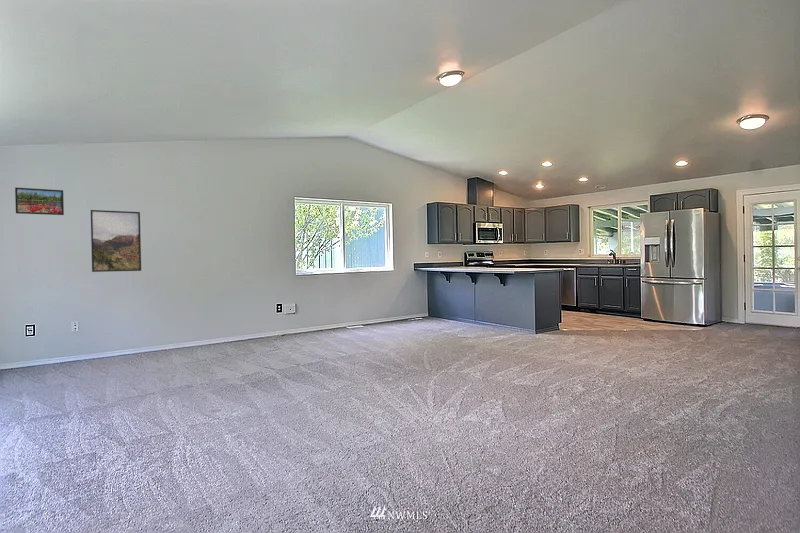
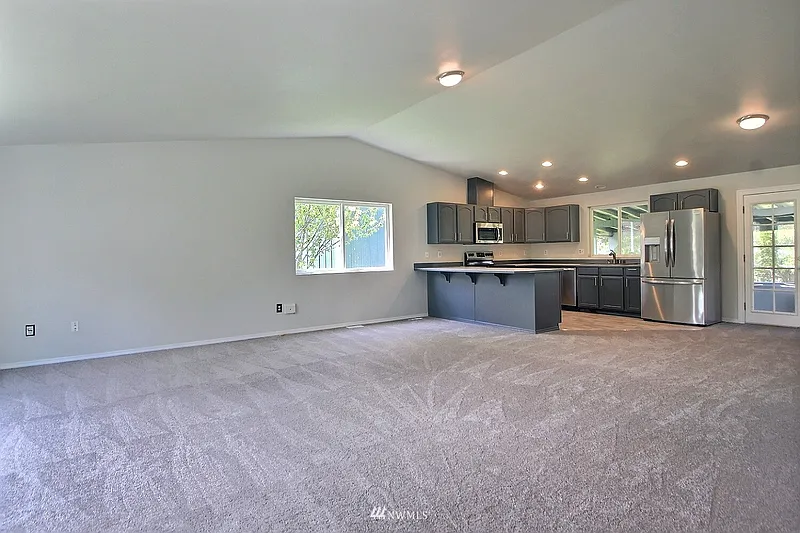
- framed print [90,209,142,273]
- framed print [14,187,65,216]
